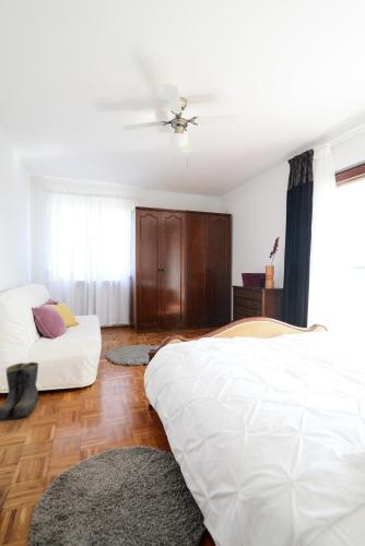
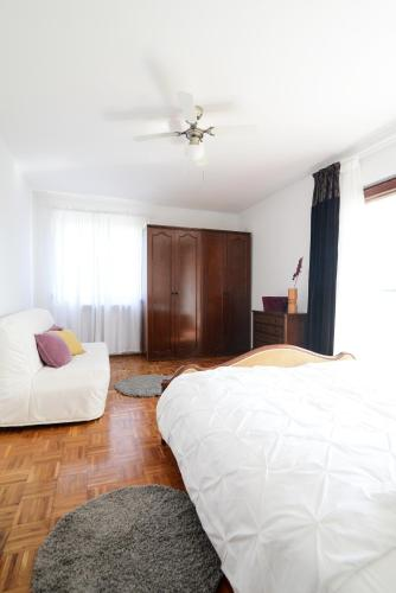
- boots [0,361,39,423]
